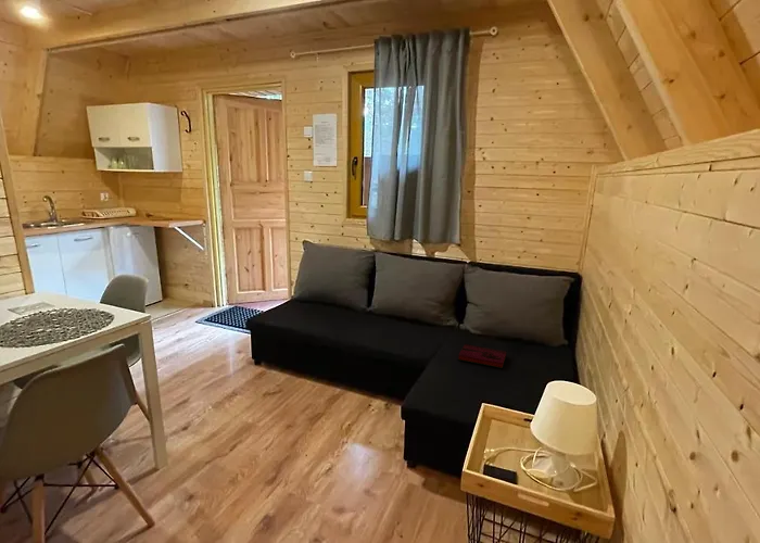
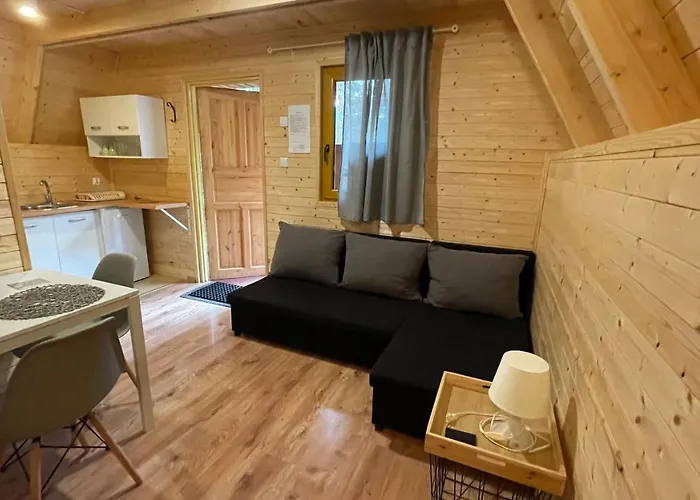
- hardback book [457,343,508,369]
